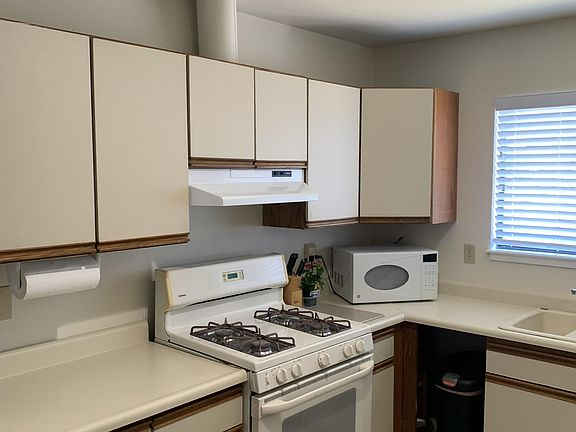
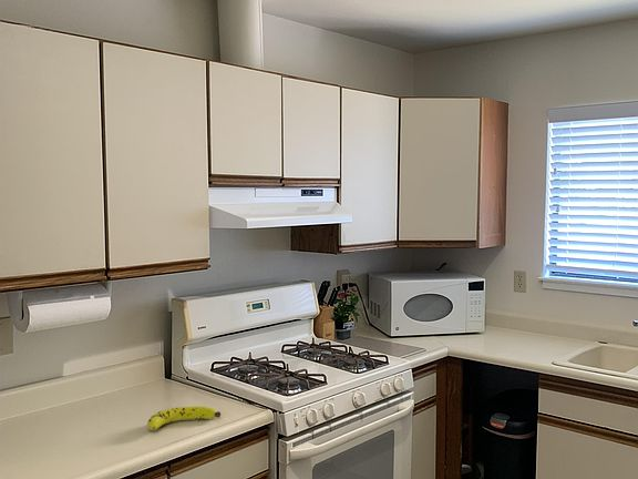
+ fruit [146,406,222,431]
